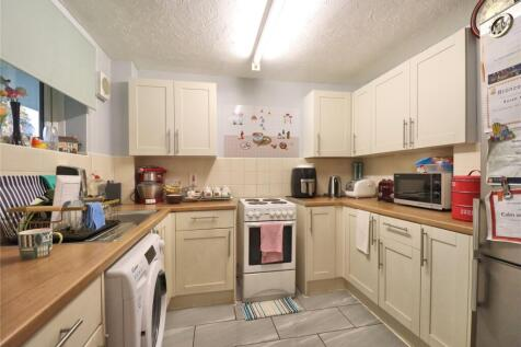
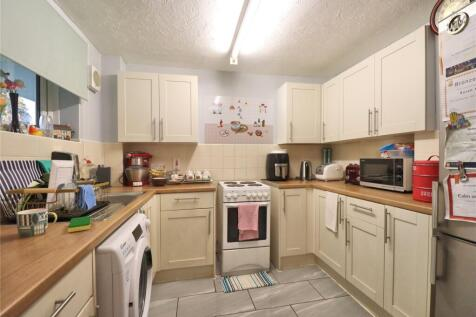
+ dish sponge [67,215,92,233]
